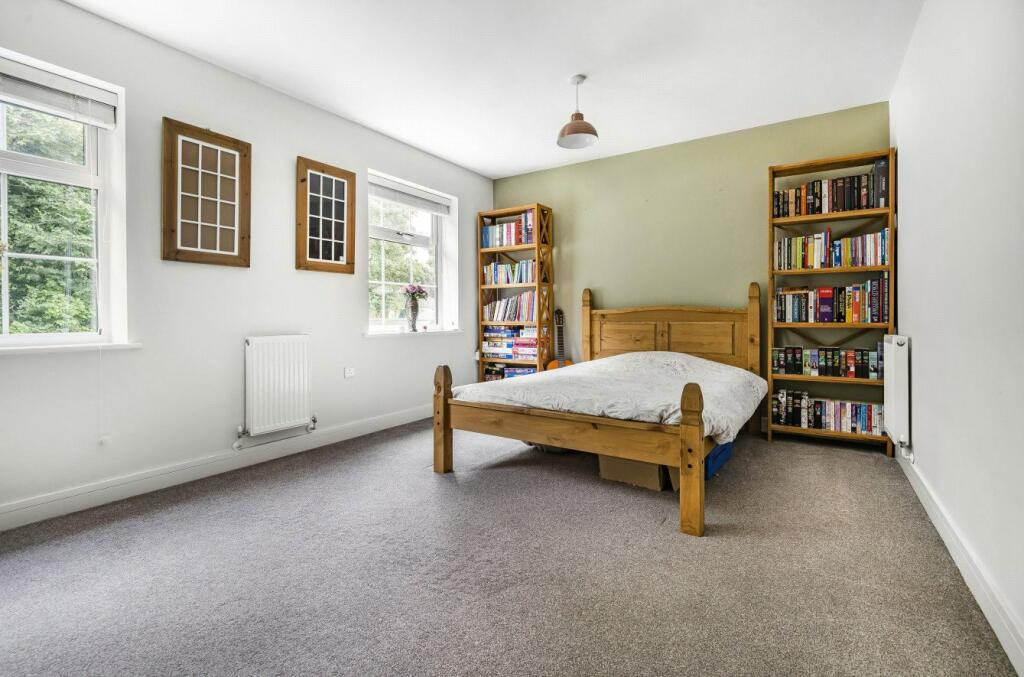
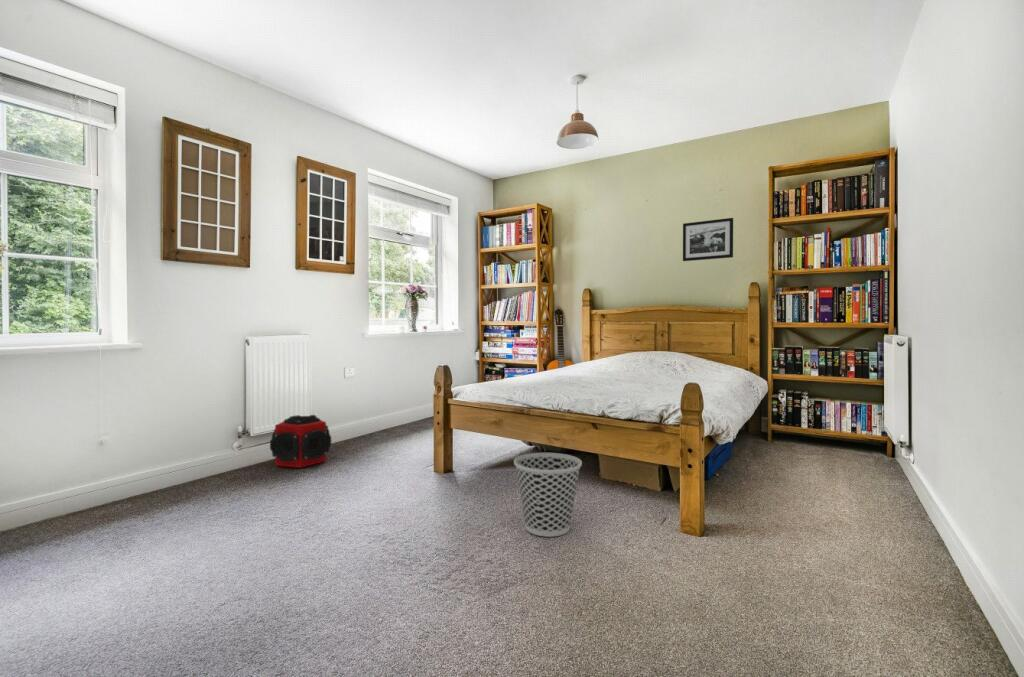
+ speaker [269,414,332,469]
+ wastebasket [513,452,583,538]
+ picture frame [682,217,734,262]
